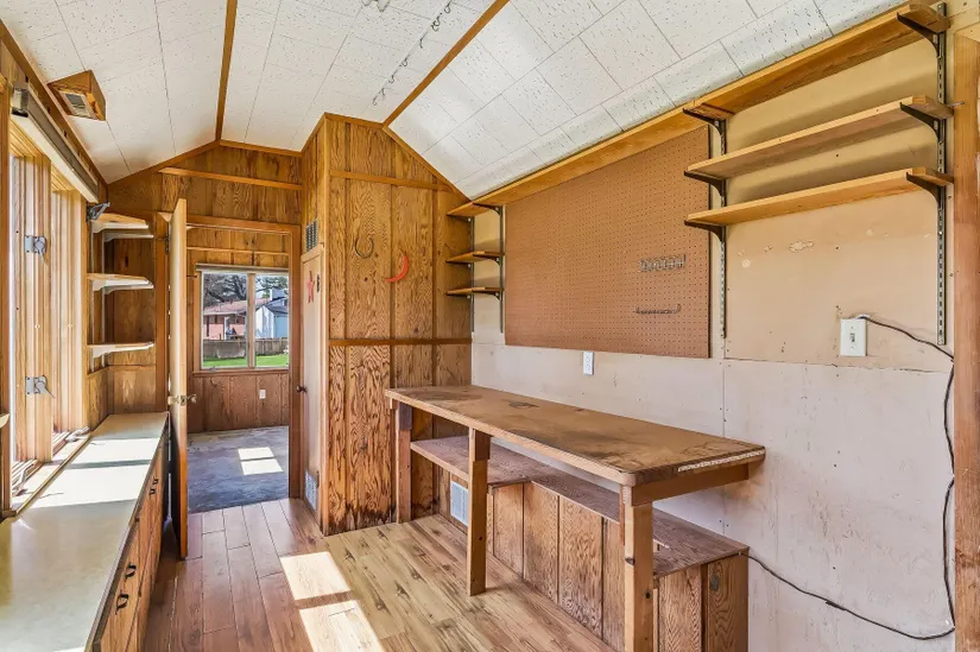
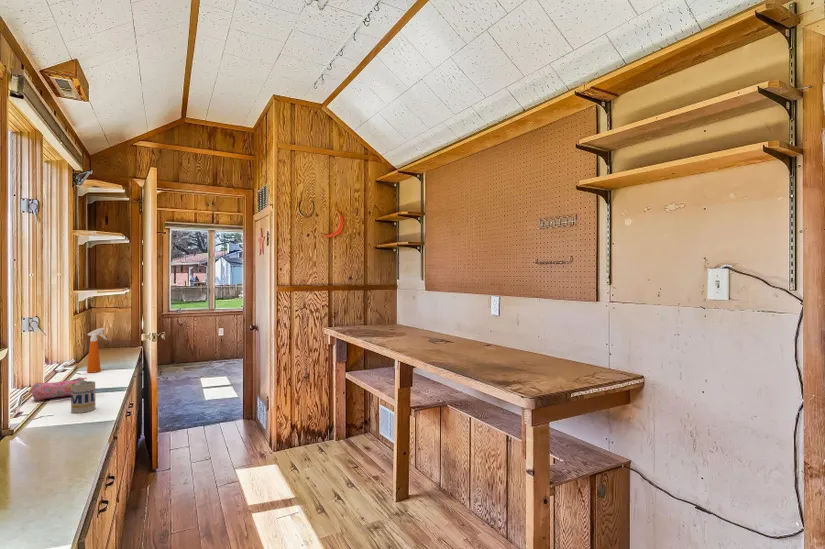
+ pencil case [31,376,88,402]
+ spray bottle [86,327,109,374]
+ can [70,380,96,414]
